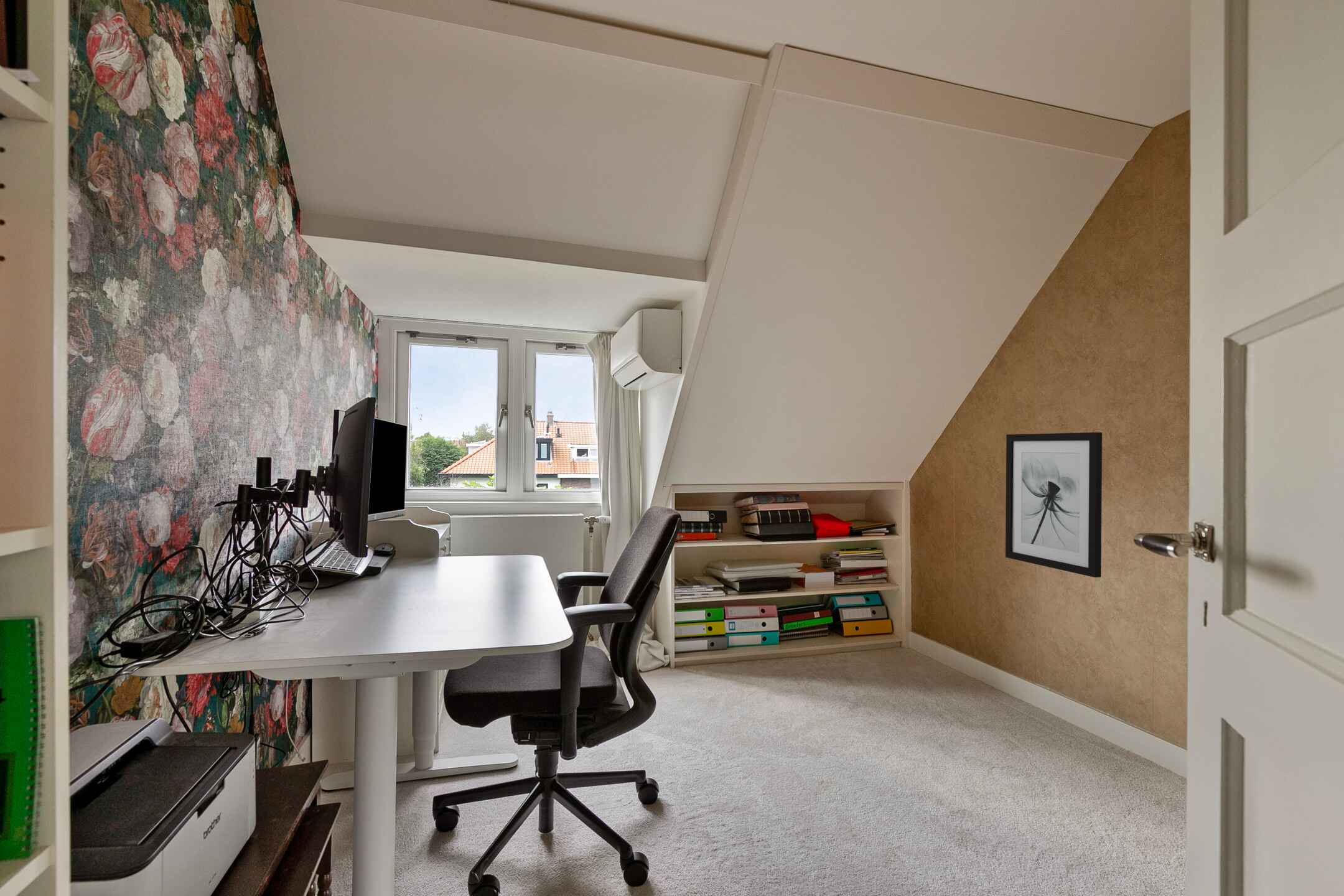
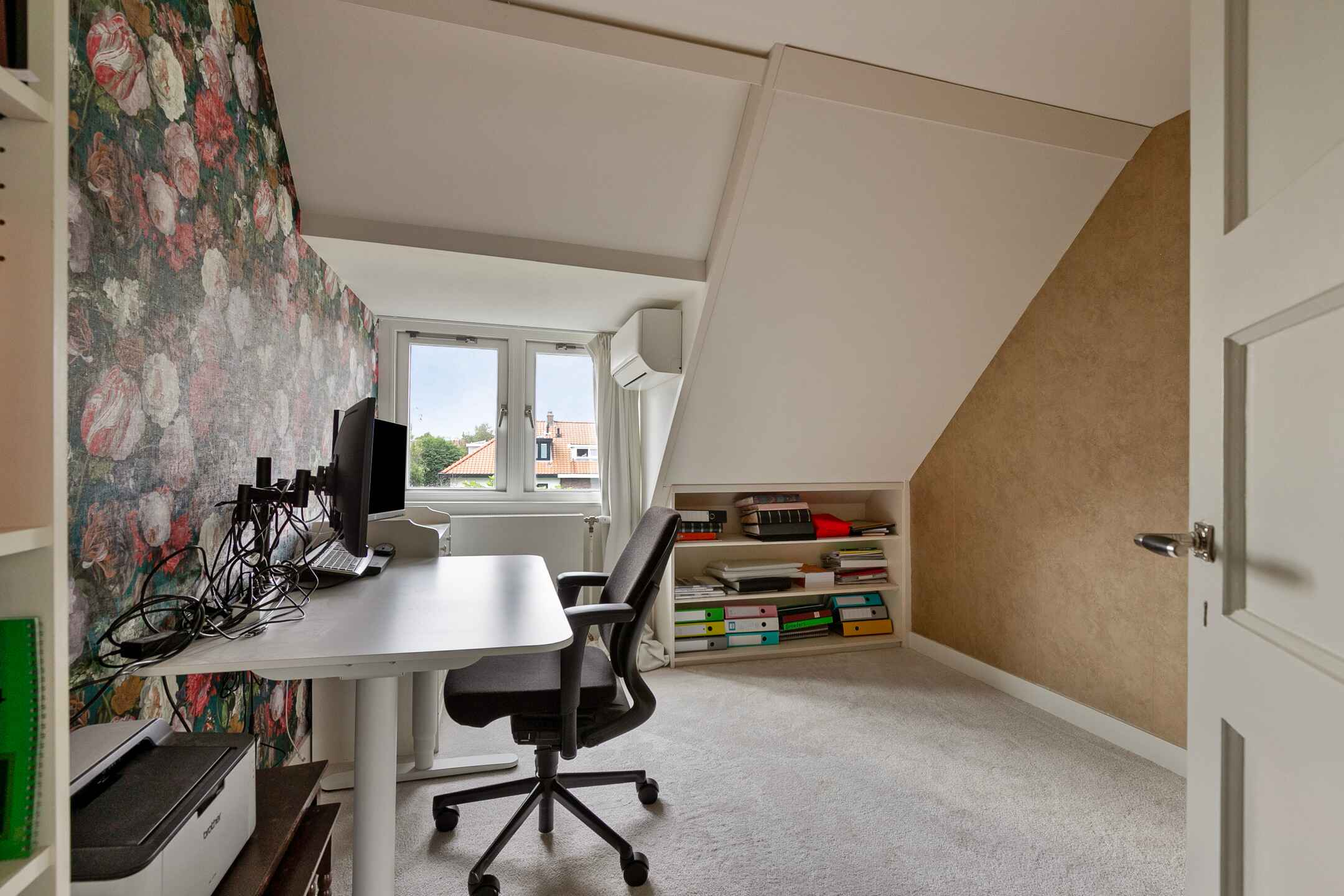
- wall art [1005,432,1103,578]
